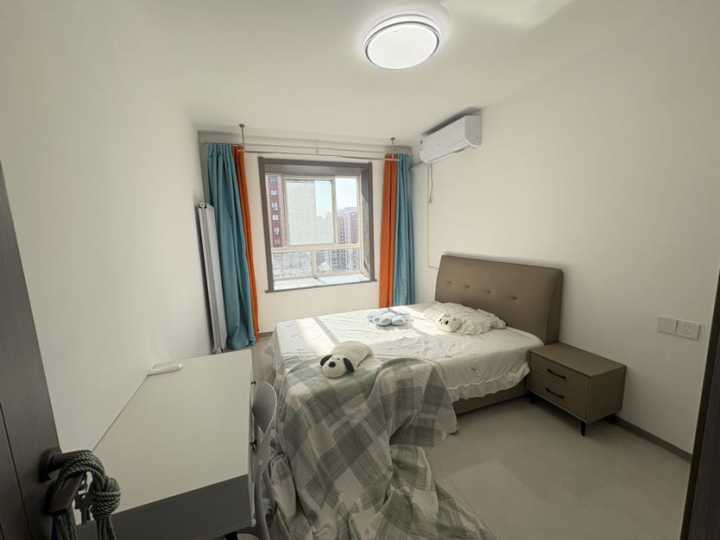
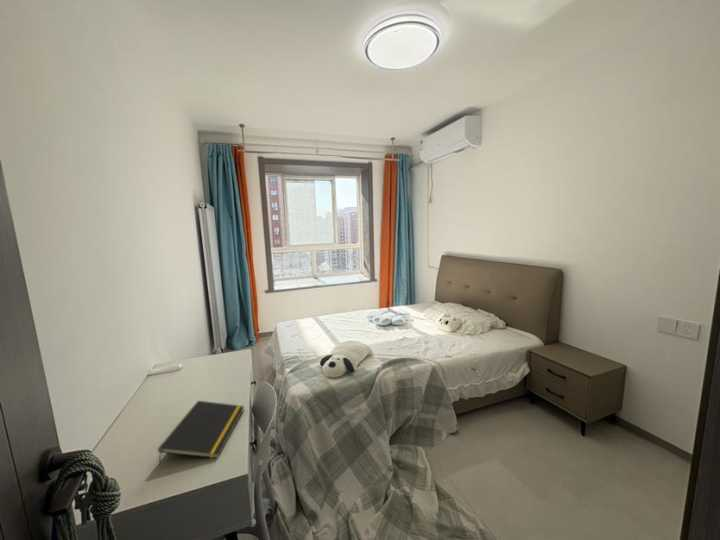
+ notepad [157,400,245,465]
